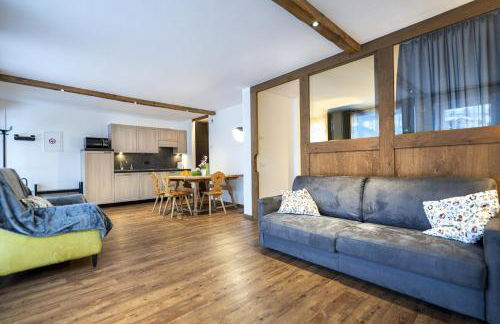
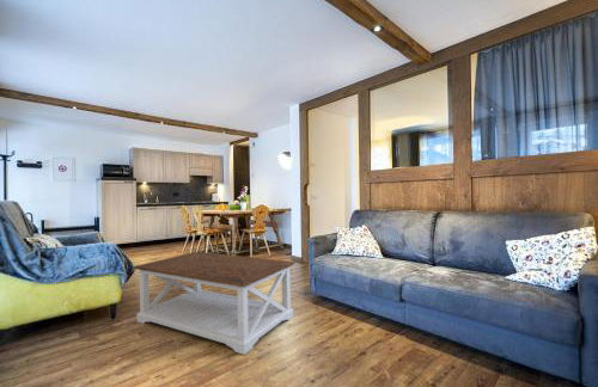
+ coffee table [133,251,295,356]
